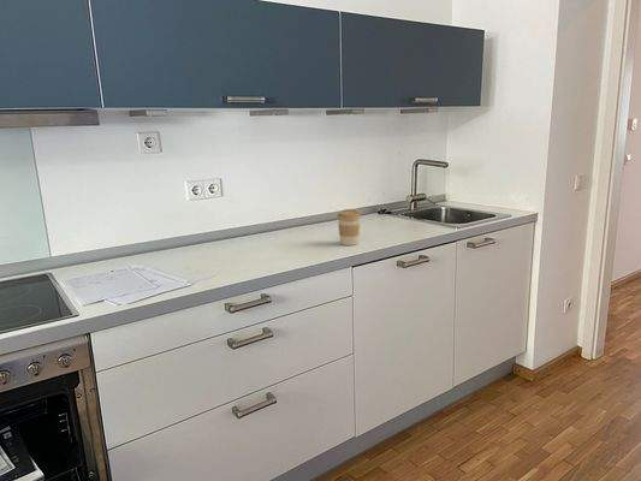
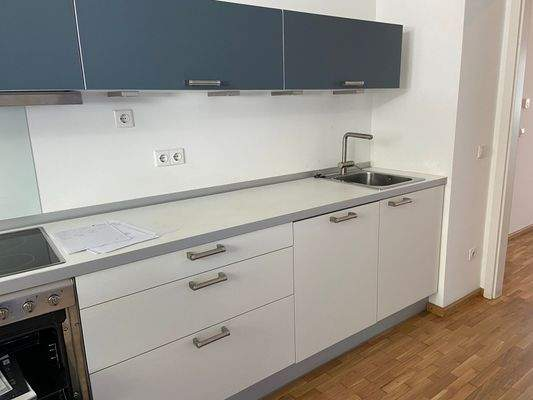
- coffee cup [336,208,362,247]
